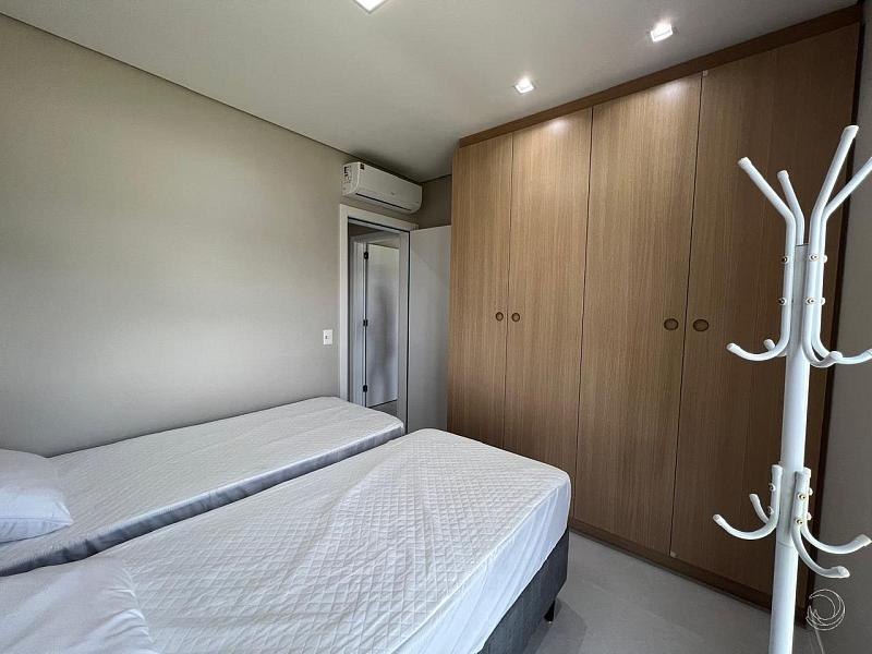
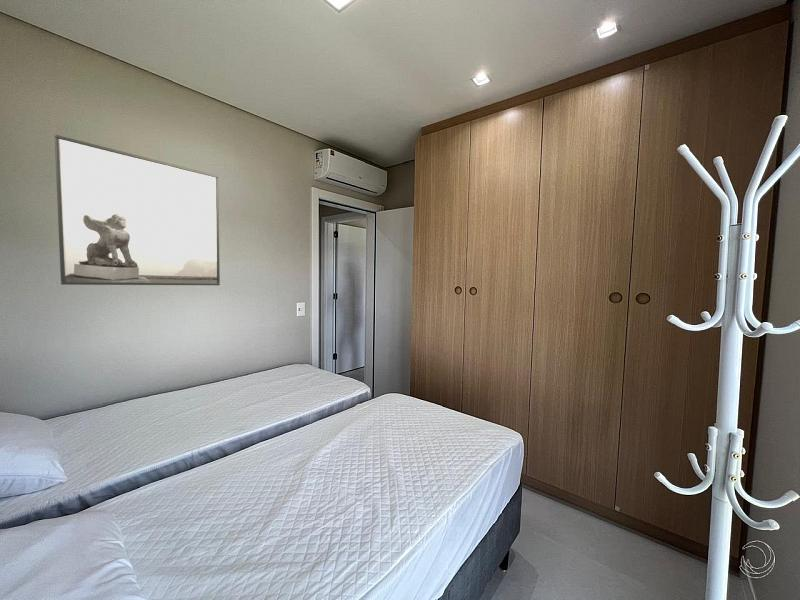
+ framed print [54,134,221,286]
